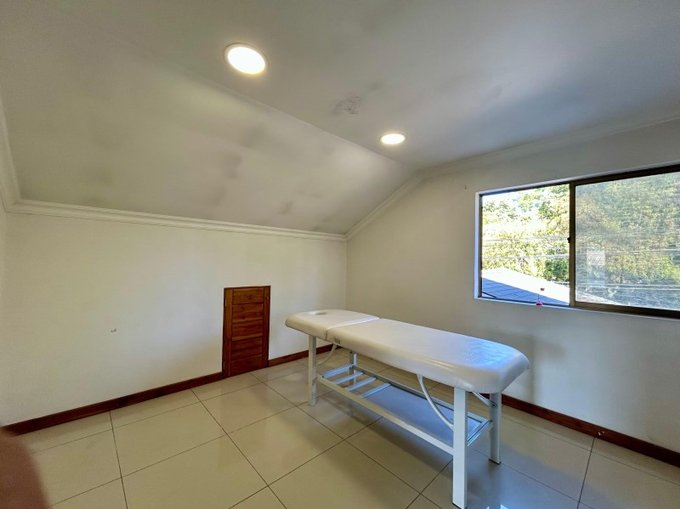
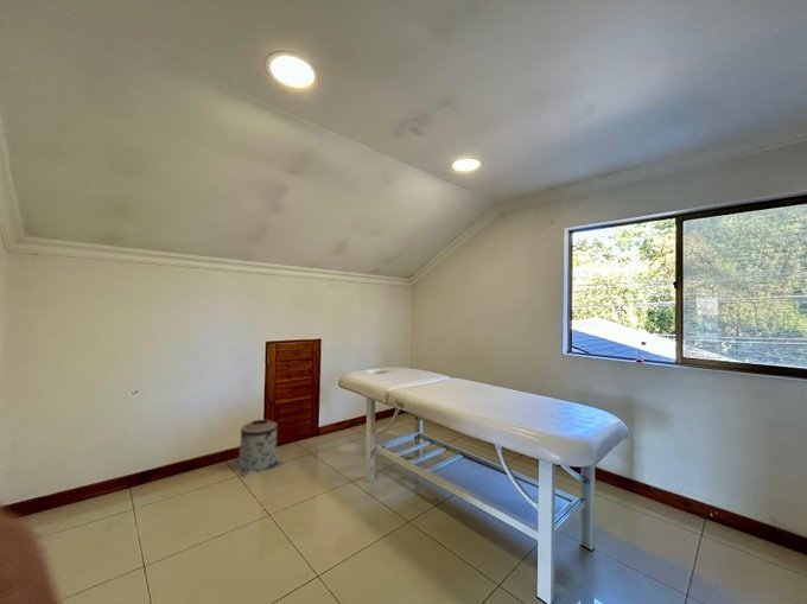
+ trash bin [231,418,286,478]
